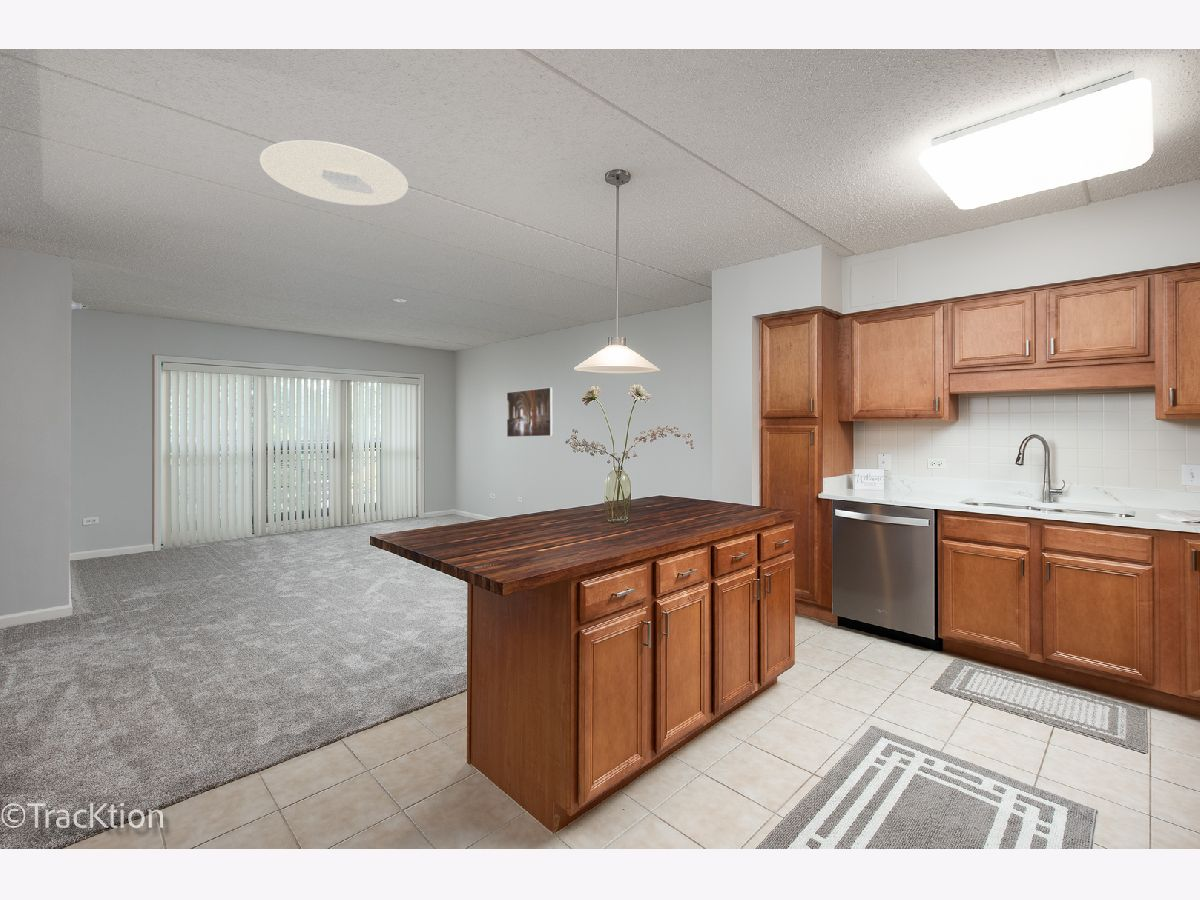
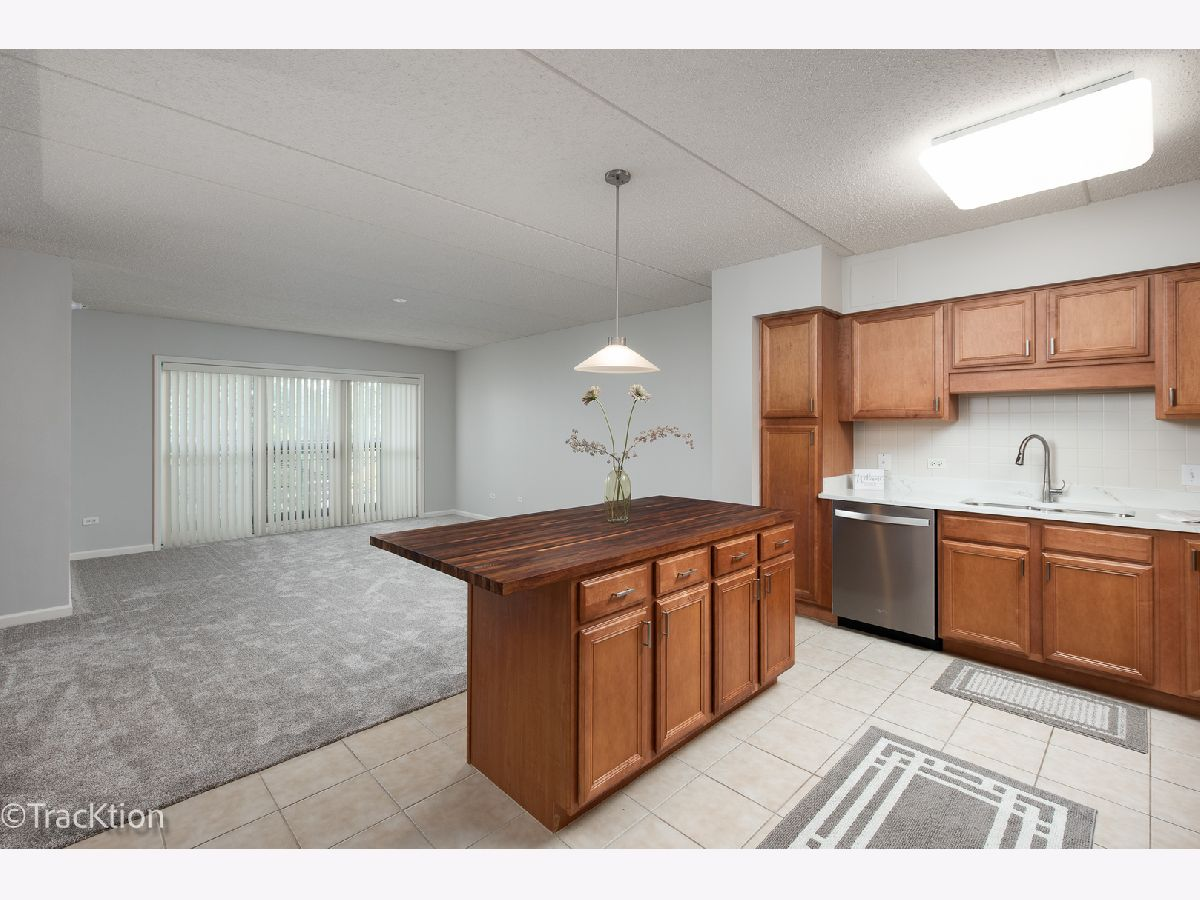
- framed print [506,386,554,438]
- ceiling light [259,139,409,207]
